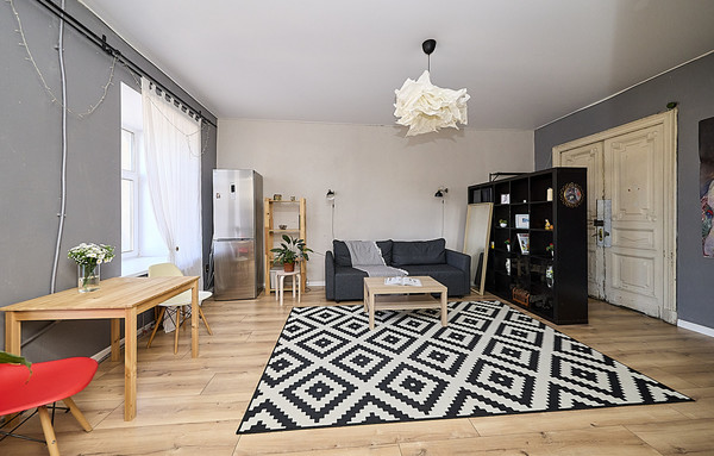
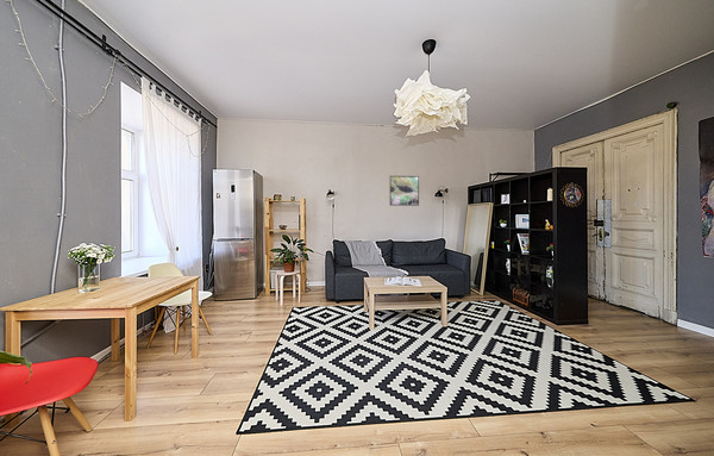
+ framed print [389,175,420,207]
